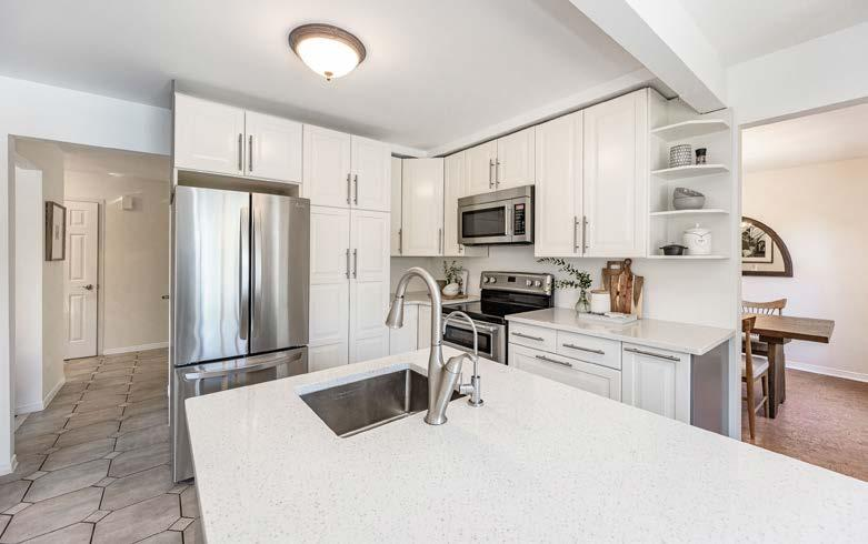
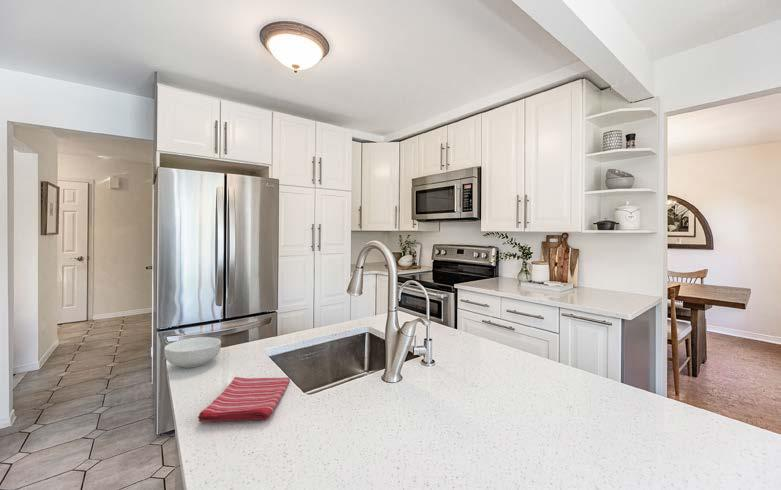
+ cereal bowl [163,336,222,369]
+ dish towel [197,376,291,423]
